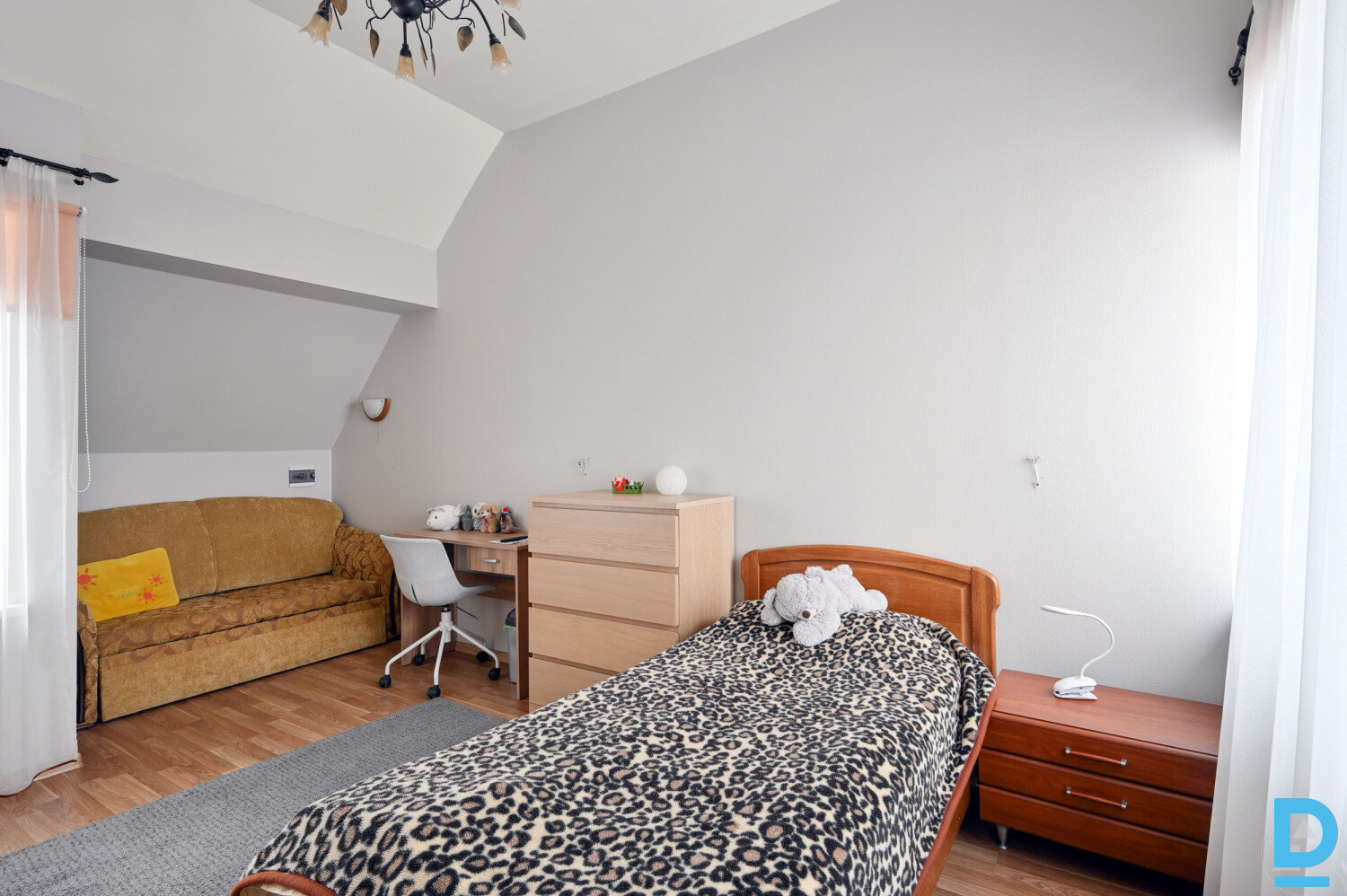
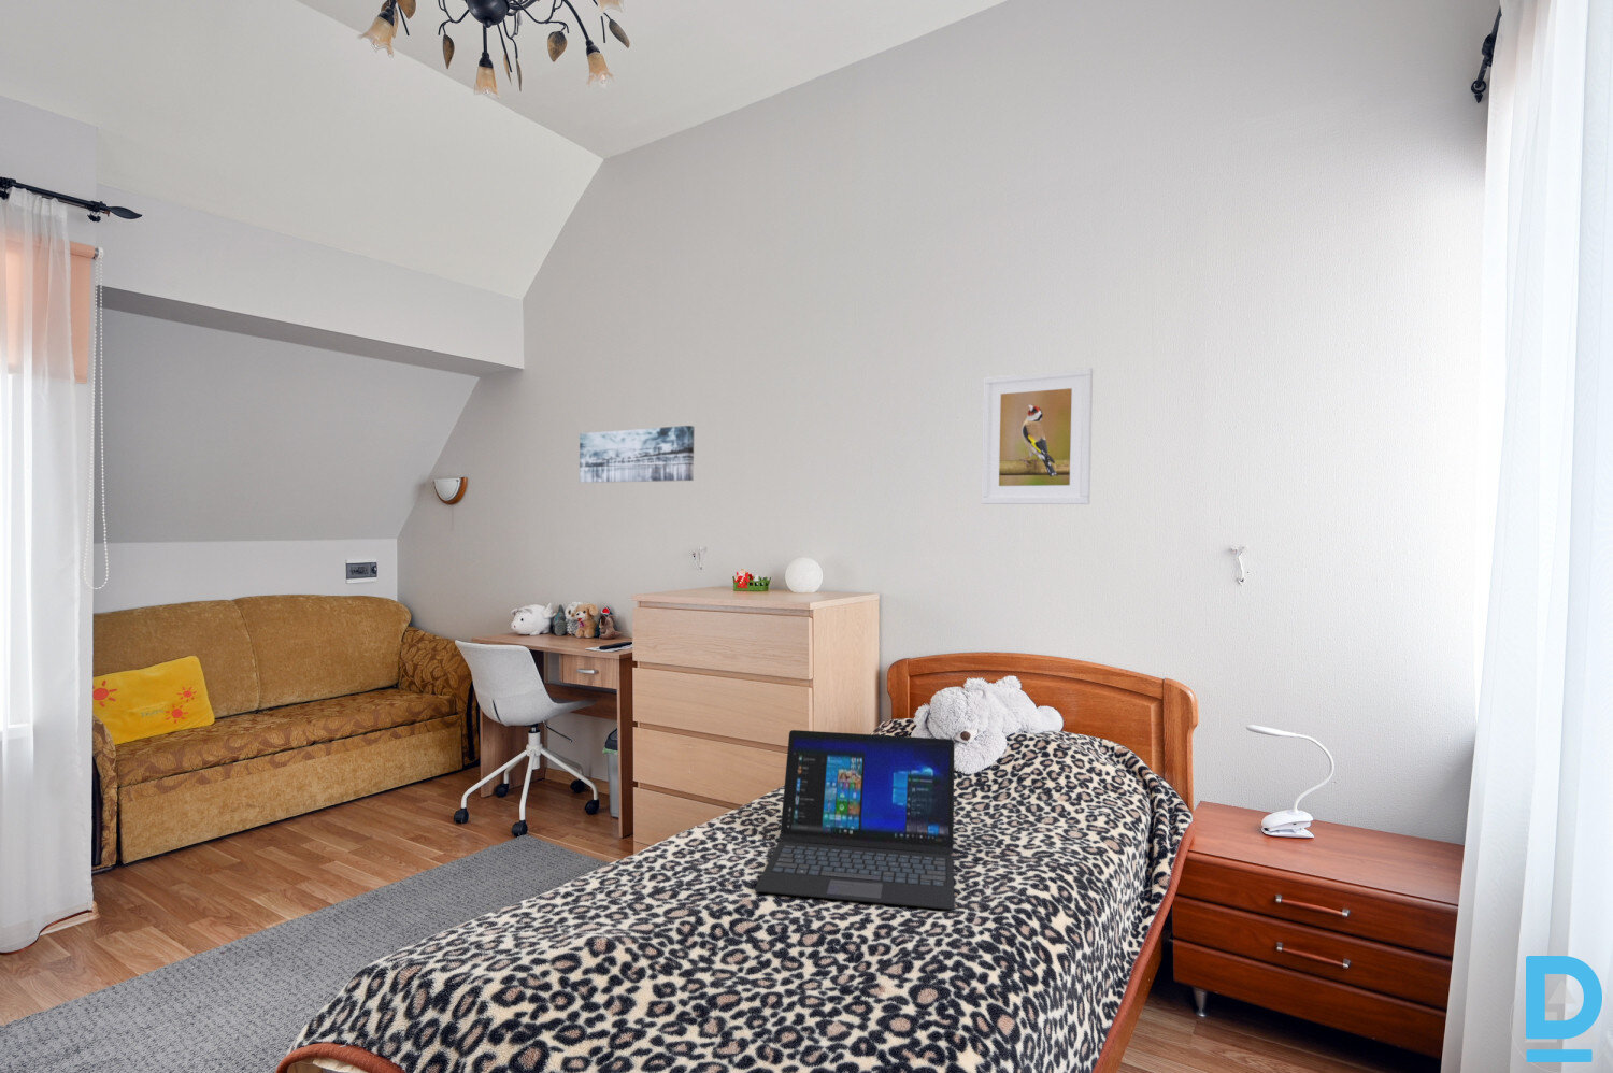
+ laptop [753,729,956,910]
+ wall art [578,425,695,484]
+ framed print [981,366,1093,505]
